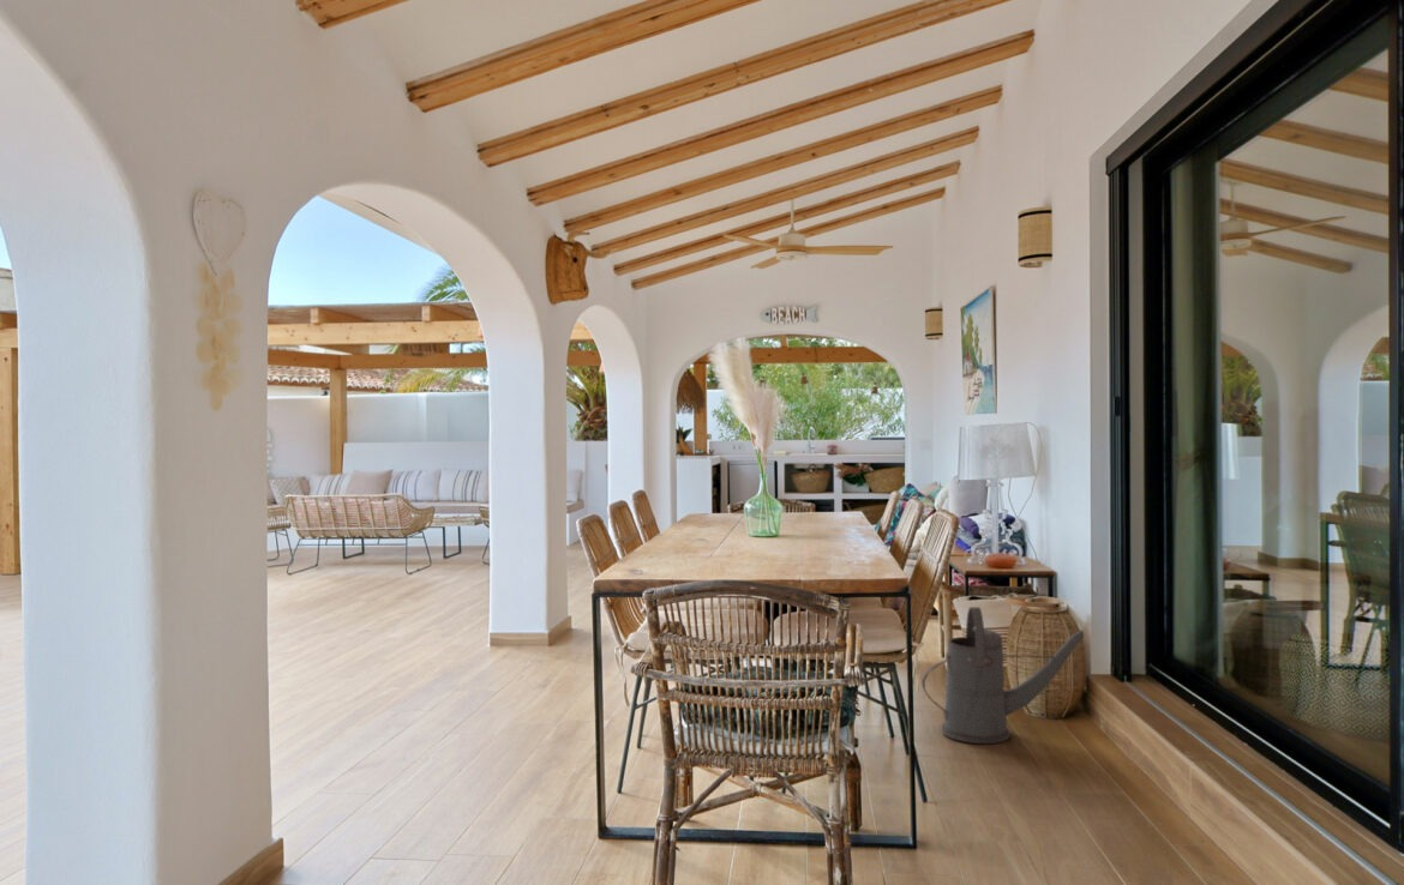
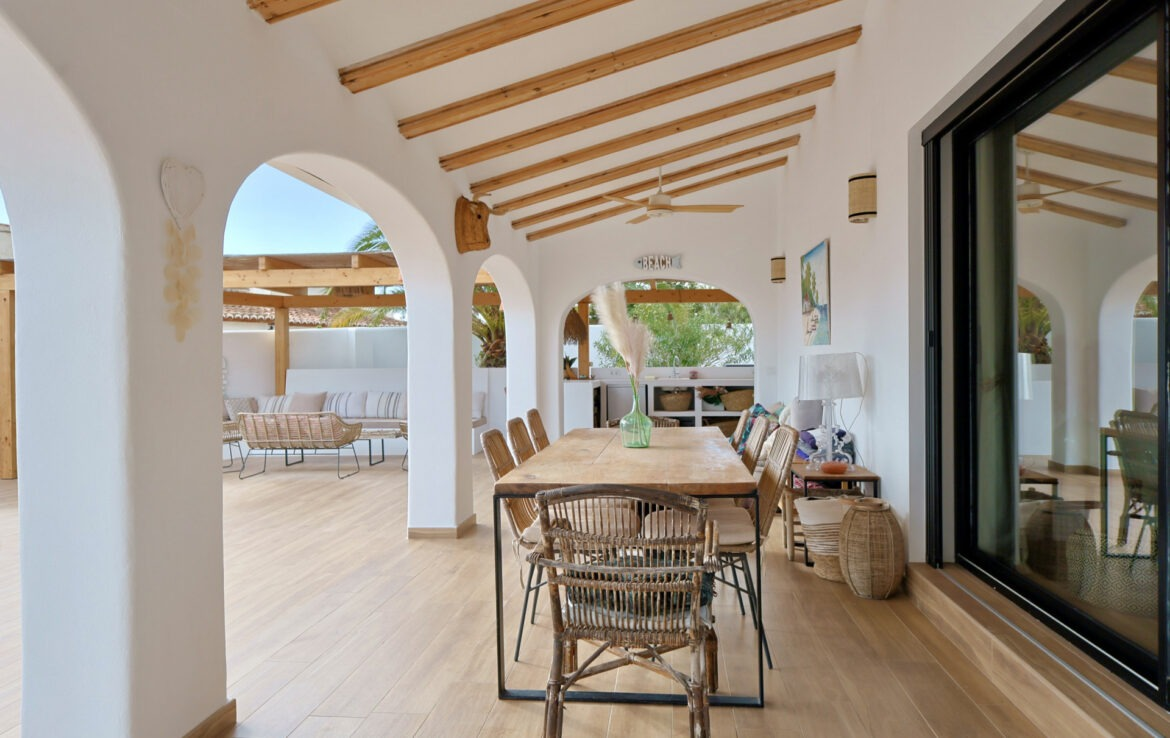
- watering can [920,606,1085,745]
